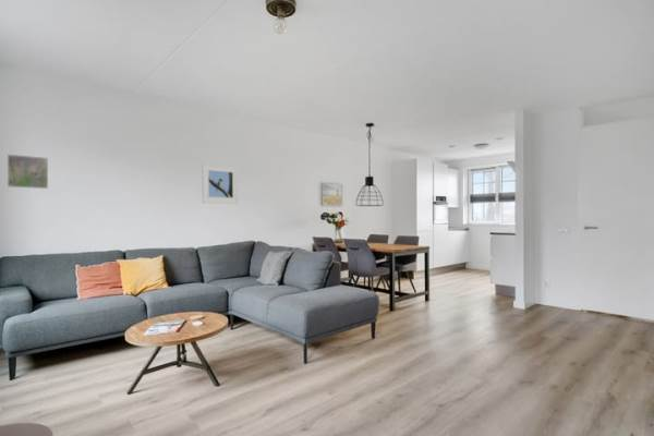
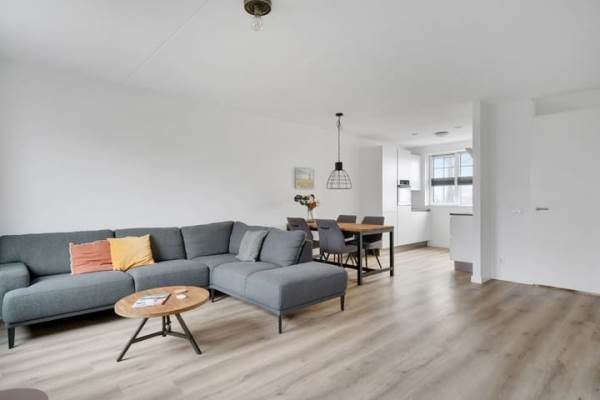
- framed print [202,162,239,205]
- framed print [7,154,49,190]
